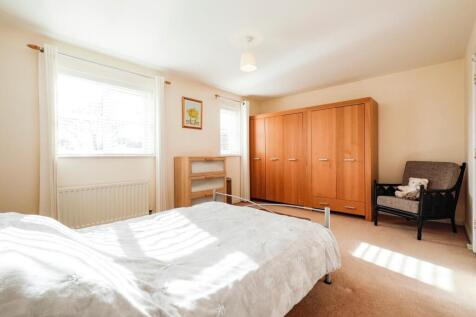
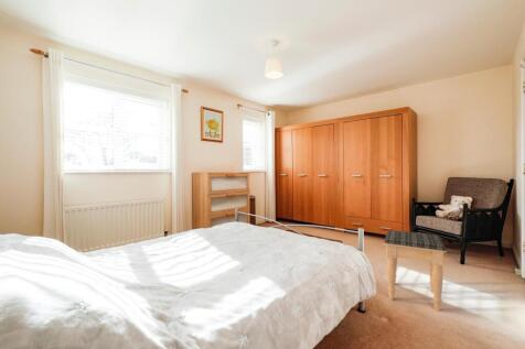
+ footstool [383,229,448,312]
